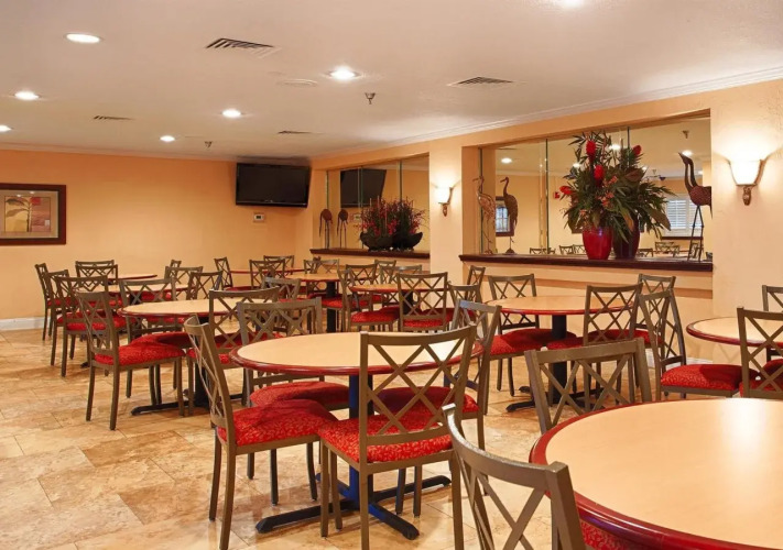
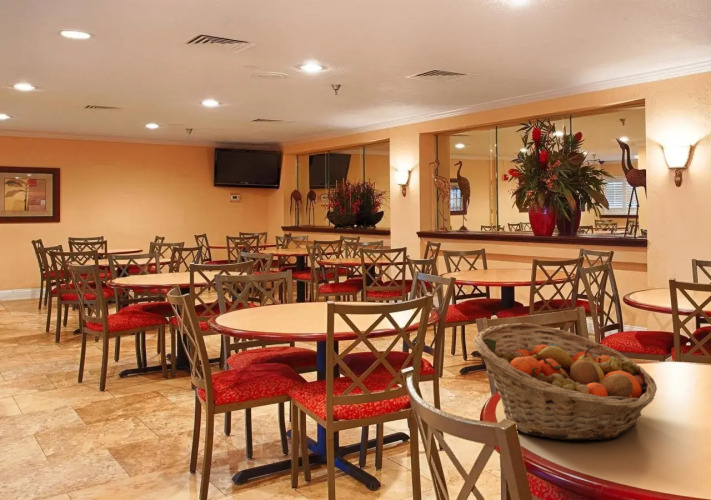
+ fruit basket [473,322,658,441]
